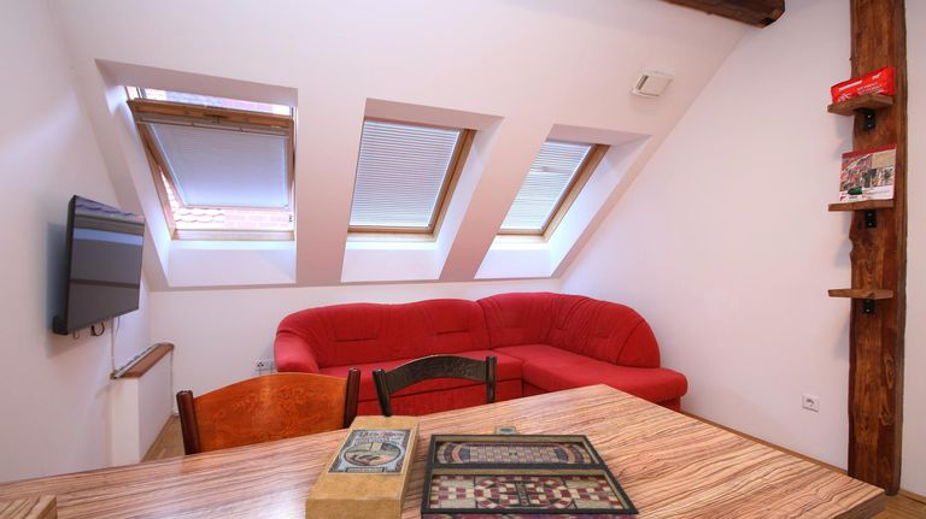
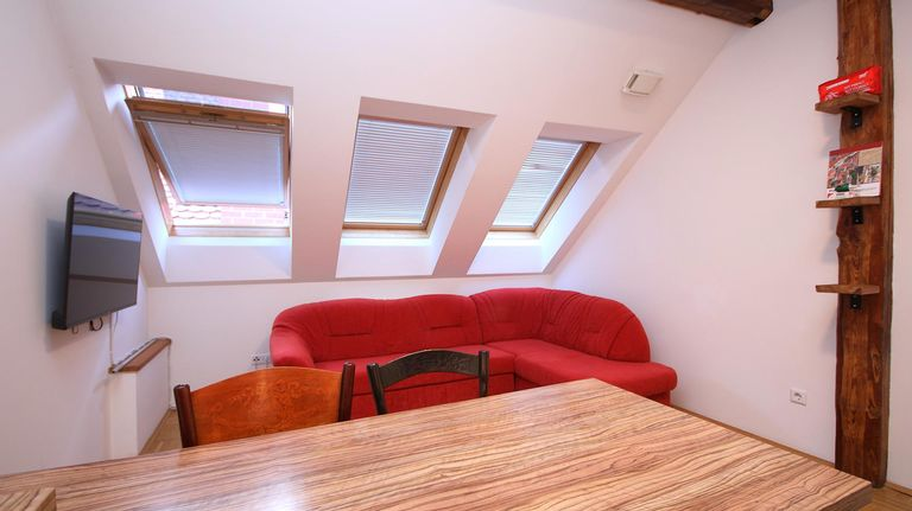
- board game [304,414,640,519]
